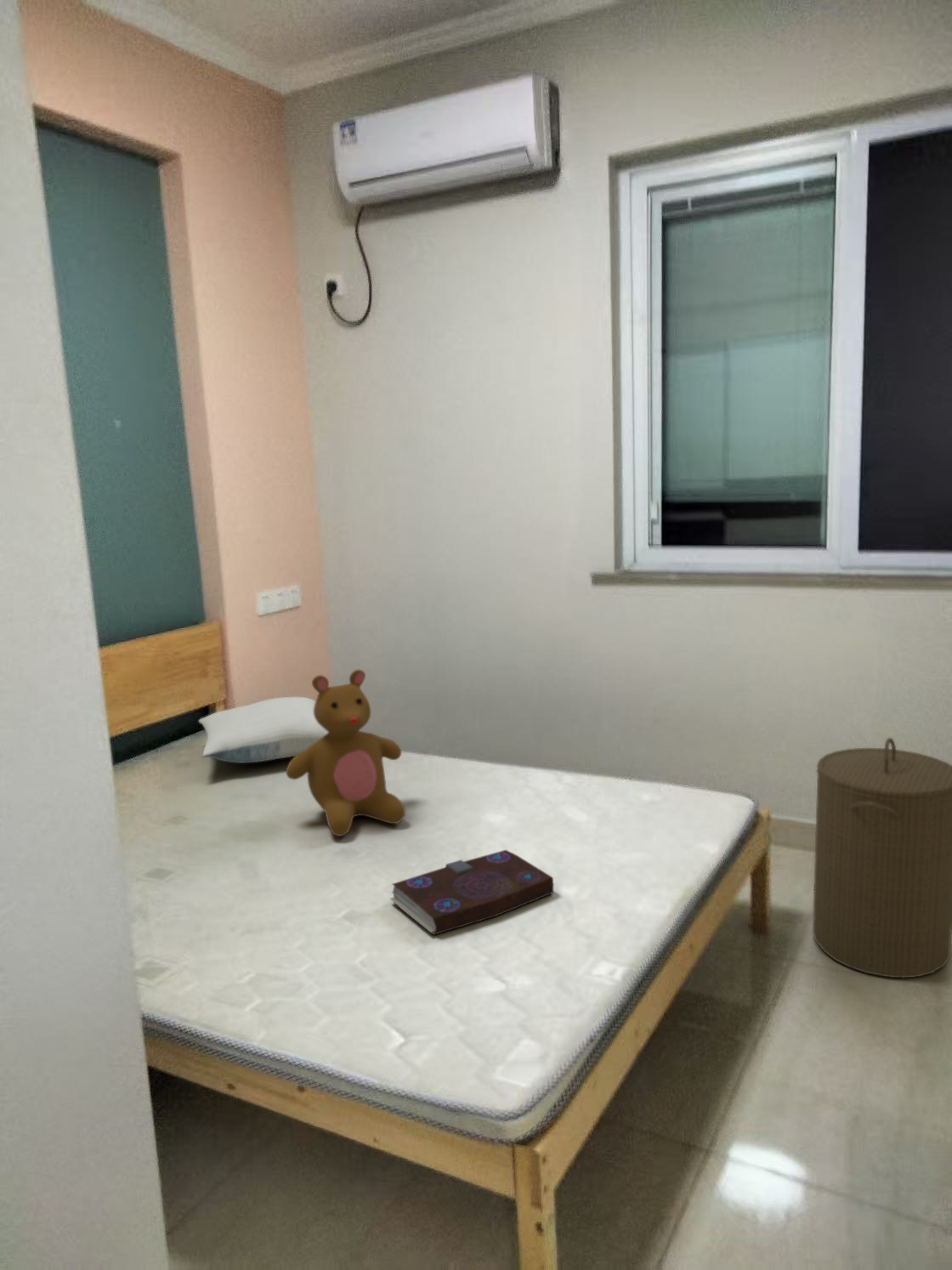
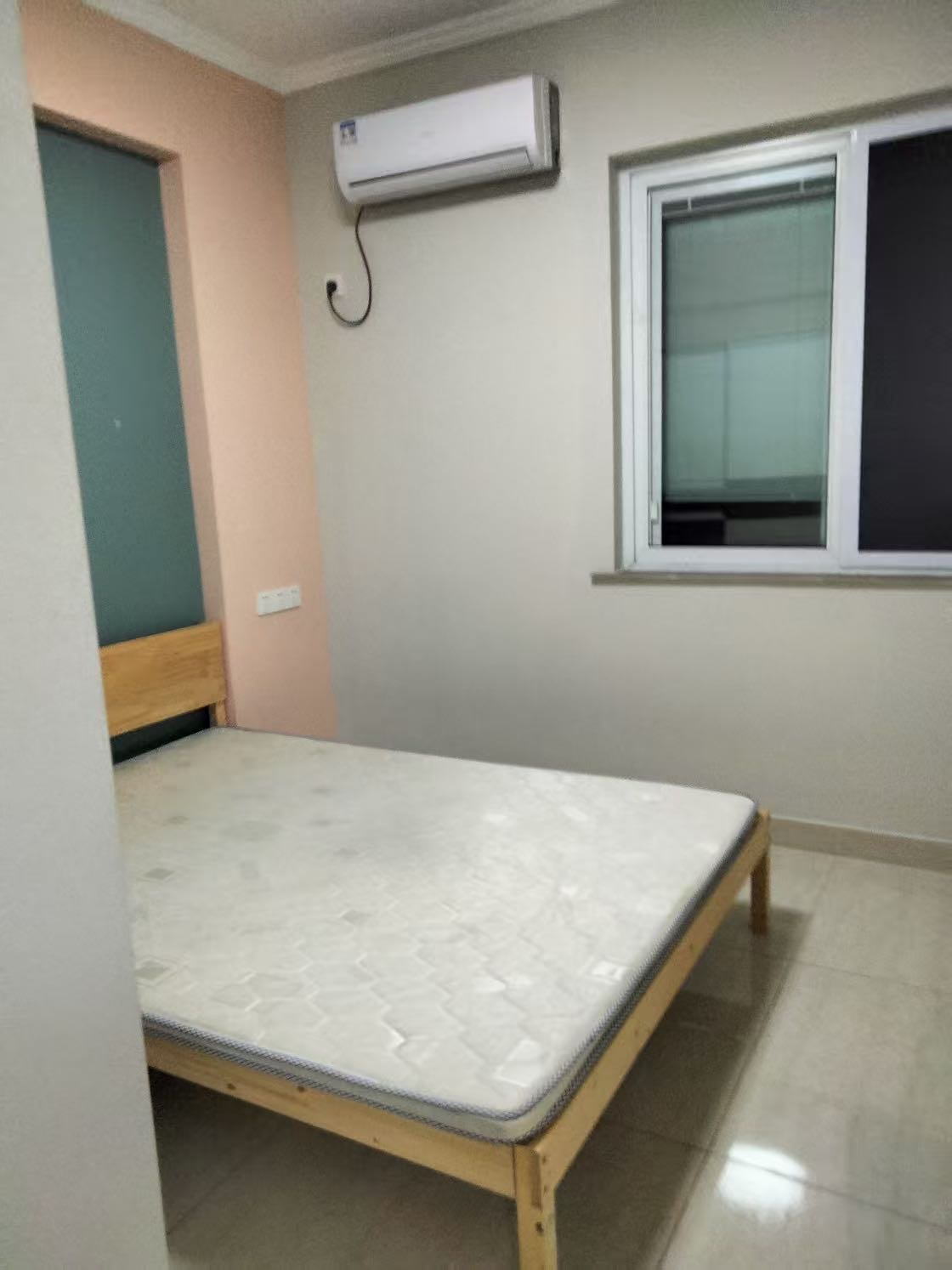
- pillow [198,696,328,764]
- teddy bear [285,669,406,837]
- laundry hamper [812,736,952,979]
- book [389,849,556,936]
